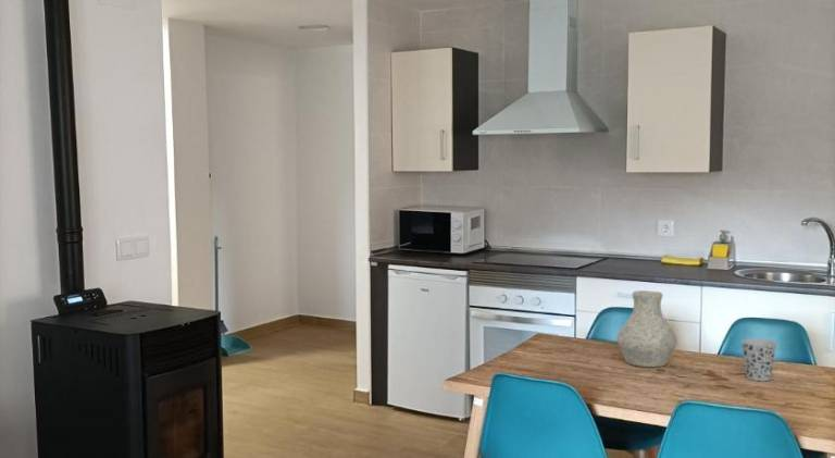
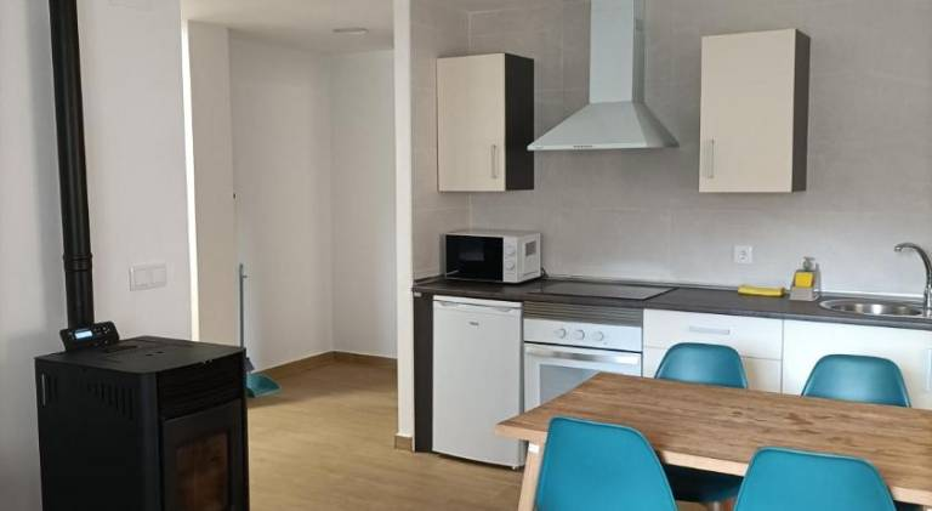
- cup [740,337,778,382]
- vase [615,289,678,369]
